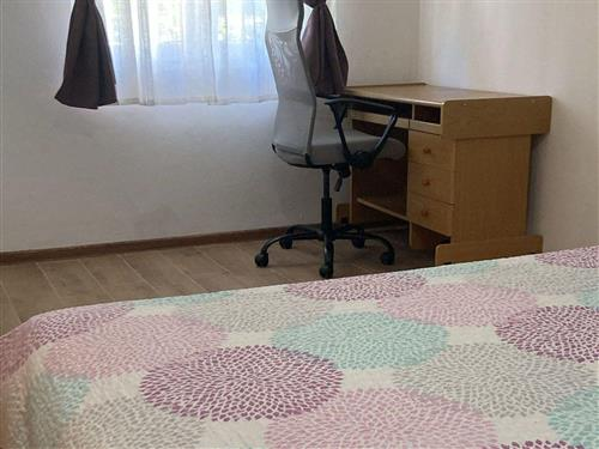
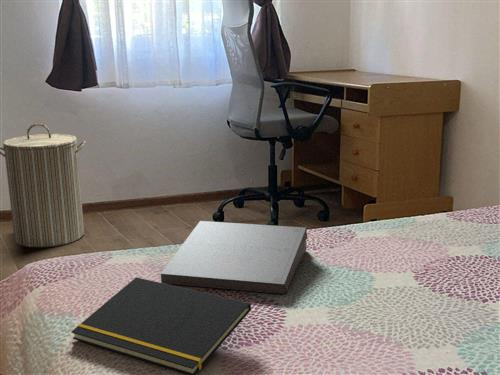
+ laundry hamper [0,123,87,248]
+ pizza box [160,220,308,295]
+ notepad [70,276,252,375]
